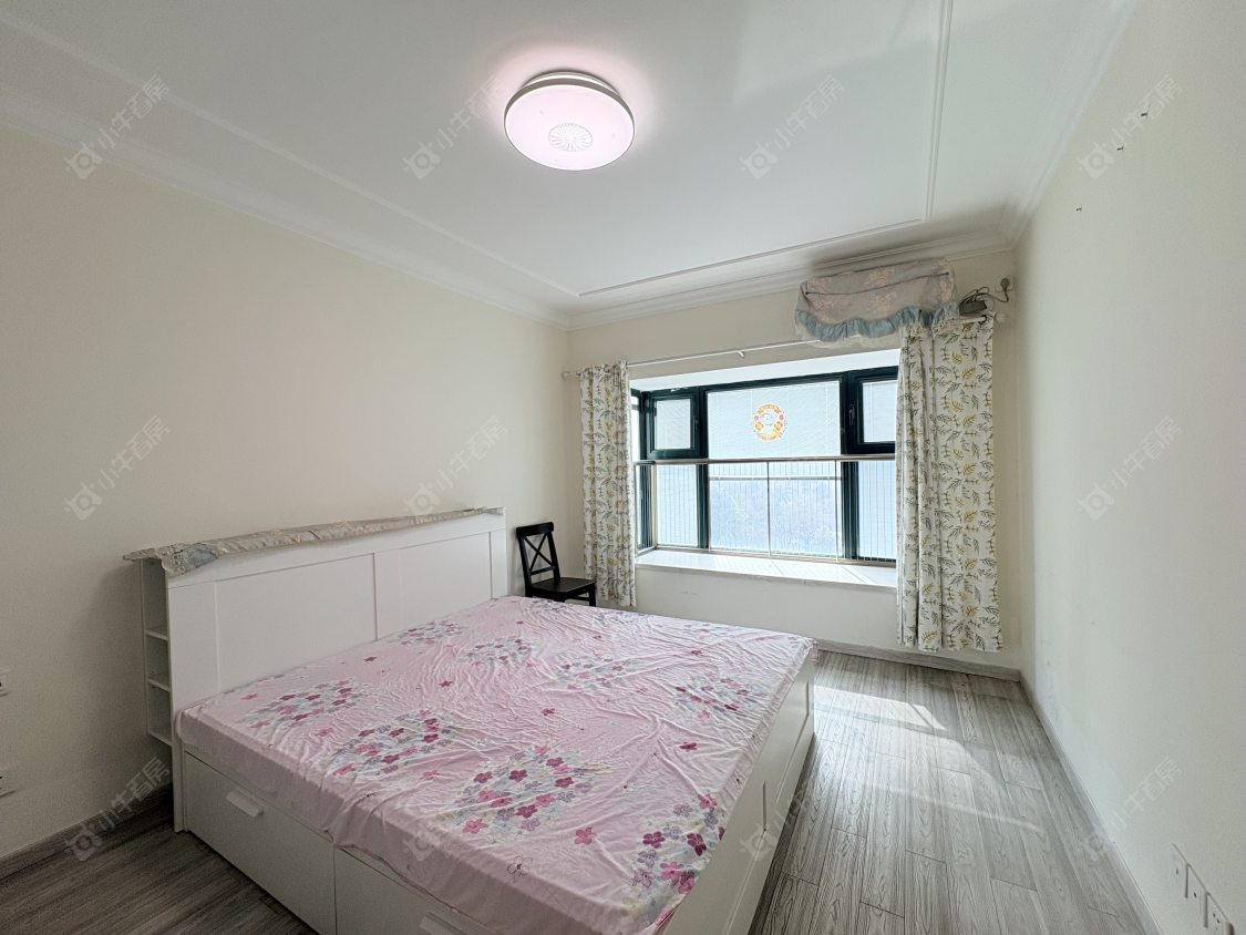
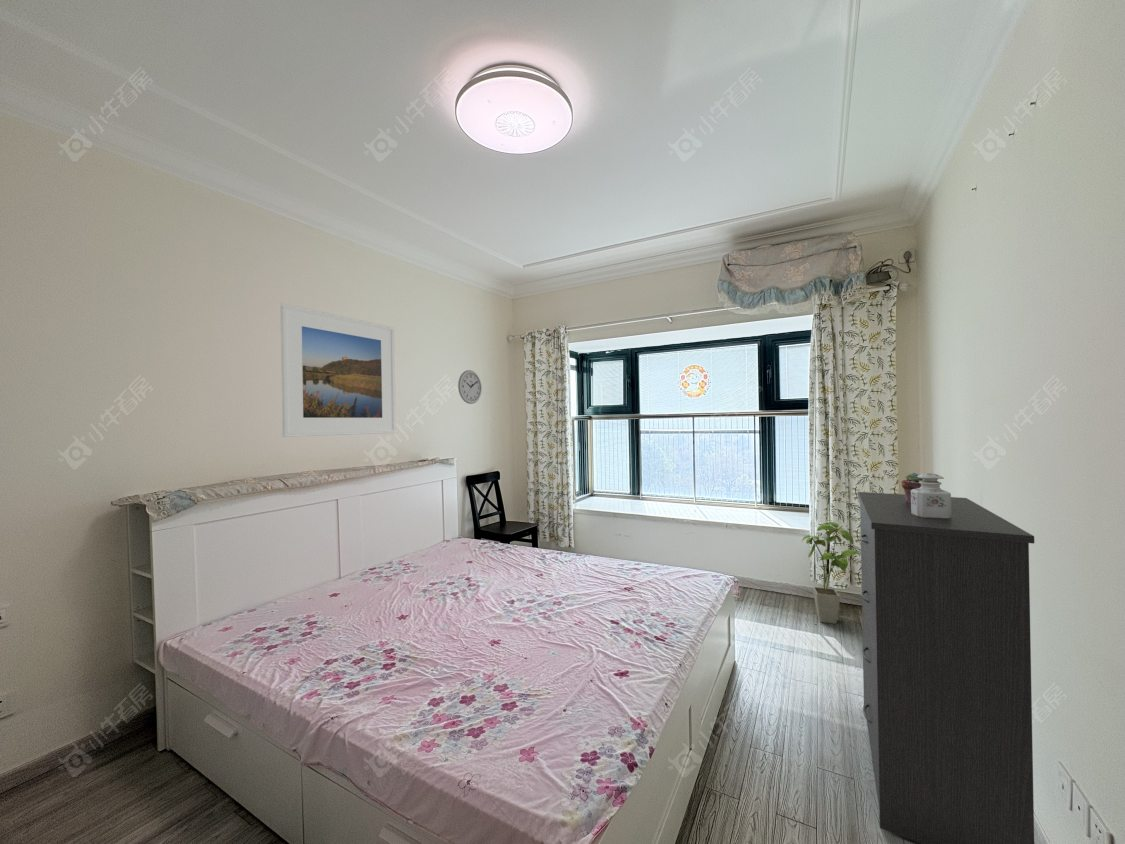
+ potted succulent [901,472,924,502]
+ dresser [857,491,1035,844]
+ decorative bottle [911,472,952,519]
+ house plant [801,521,861,625]
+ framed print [279,303,397,438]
+ wall clock [457,369,483,405]
